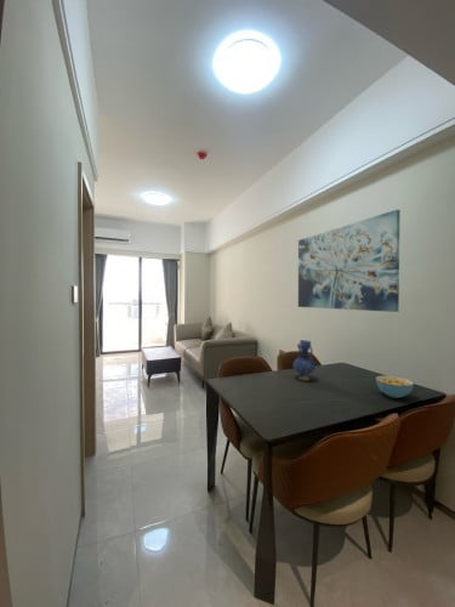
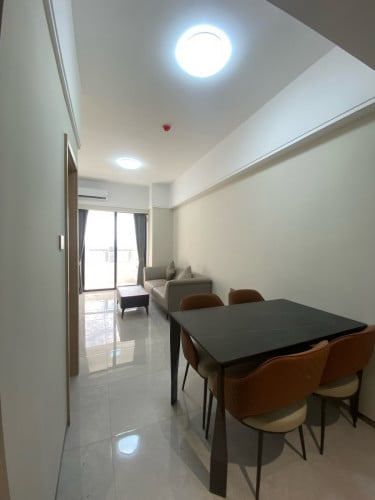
- vase [291,339,317,381]
- cereal bowl [375,375,415,399]
- wall art [297,209,402,313]
